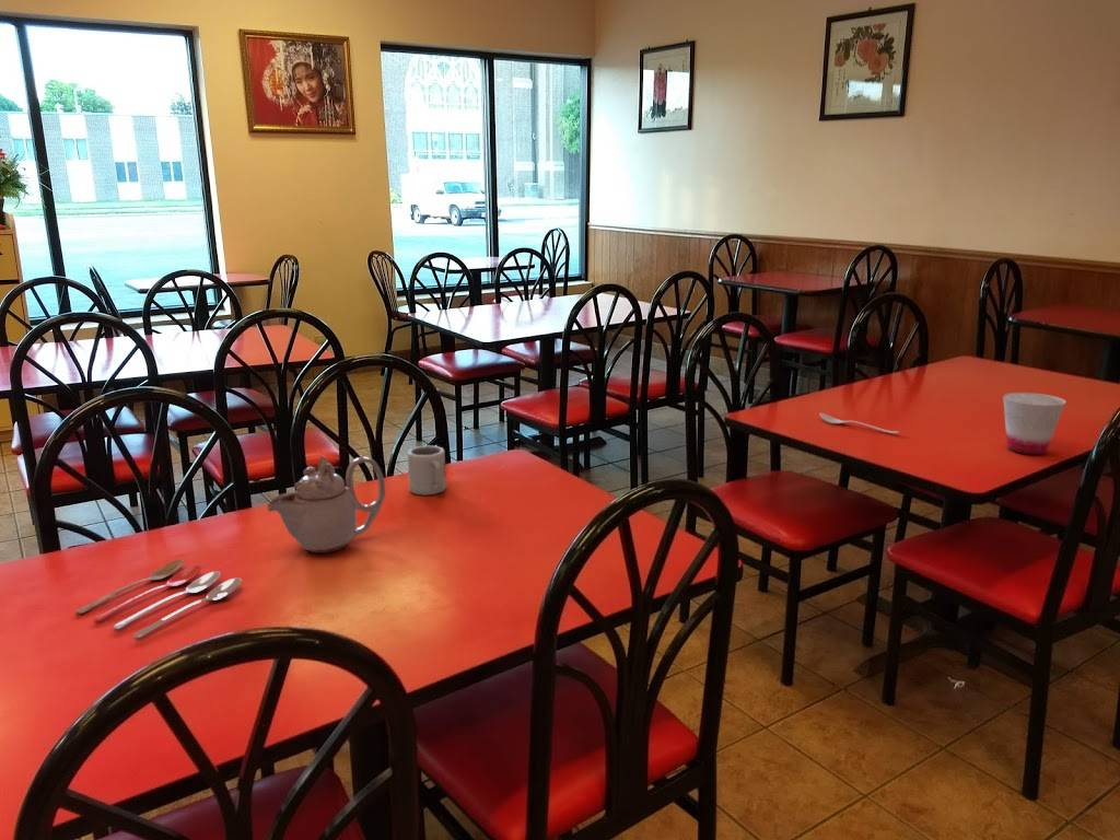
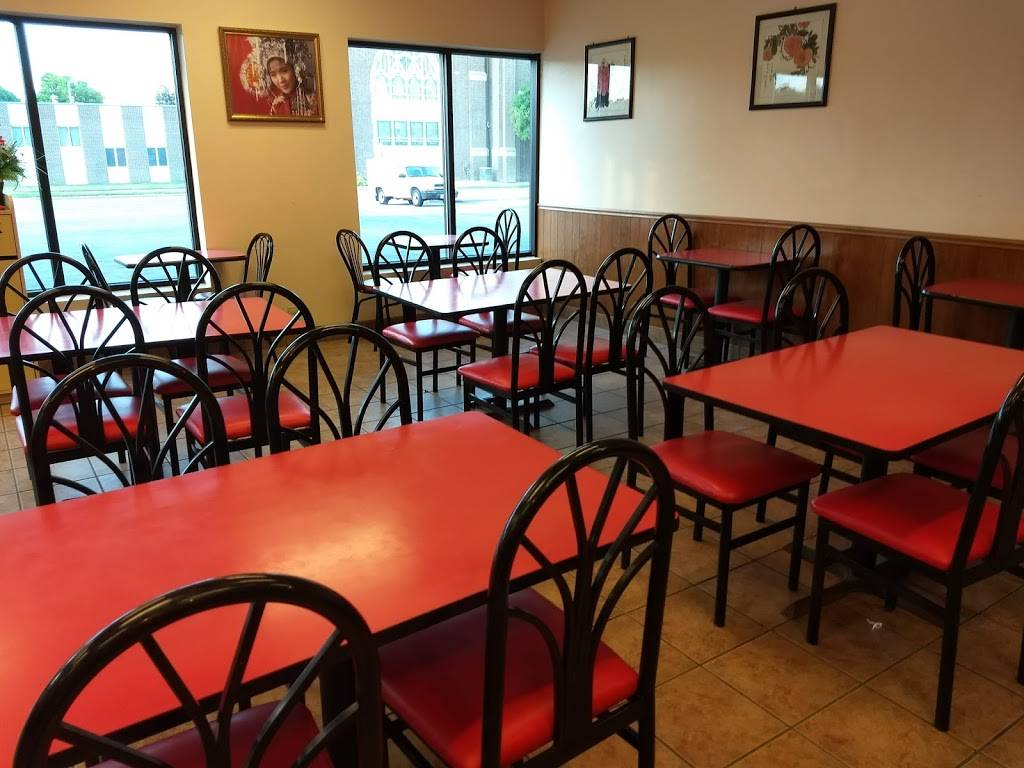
- teapot [267,455,386,553]
- spoon [819,412,900,434]
- cooking utensil [74,559,243,639]
- cup [406,445,447,497]
- cup [1002,392,1066,455]
